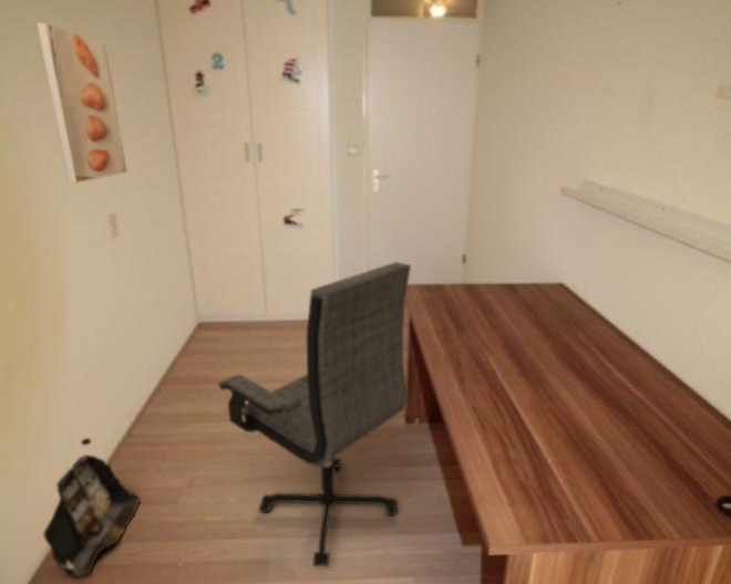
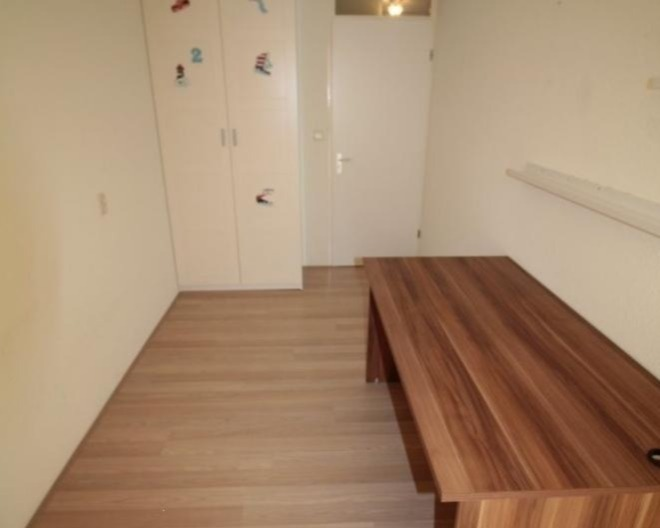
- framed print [35,21,128,185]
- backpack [42,437,141,580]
- office chair [217,261,412,567]
